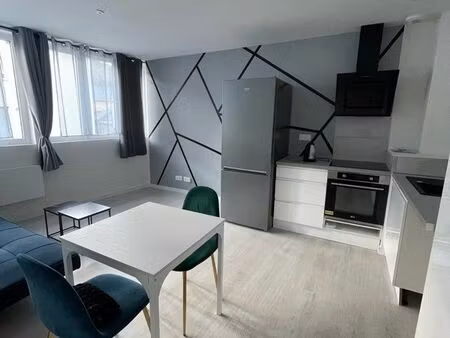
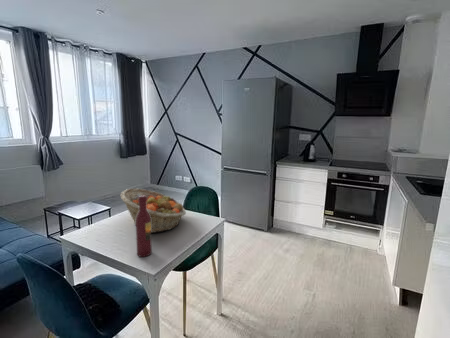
+ wine bottle [135,195,153,258]
+ fruit basket [120,188,187,234]
